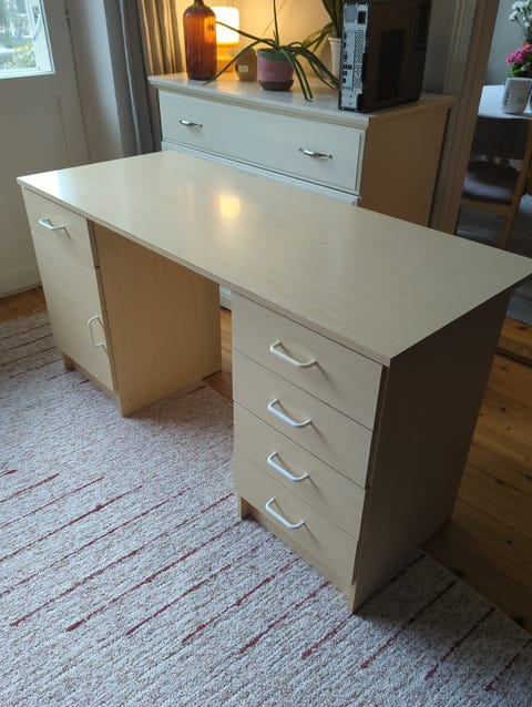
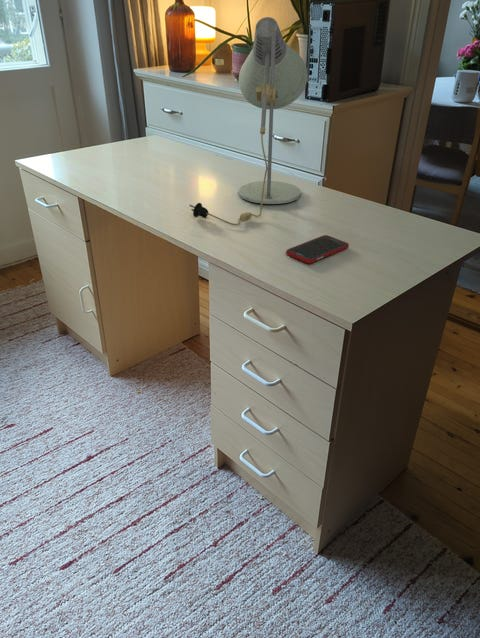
+ desk lamp [188,16,308,226]
+ cell phone [285,234,350,265]
